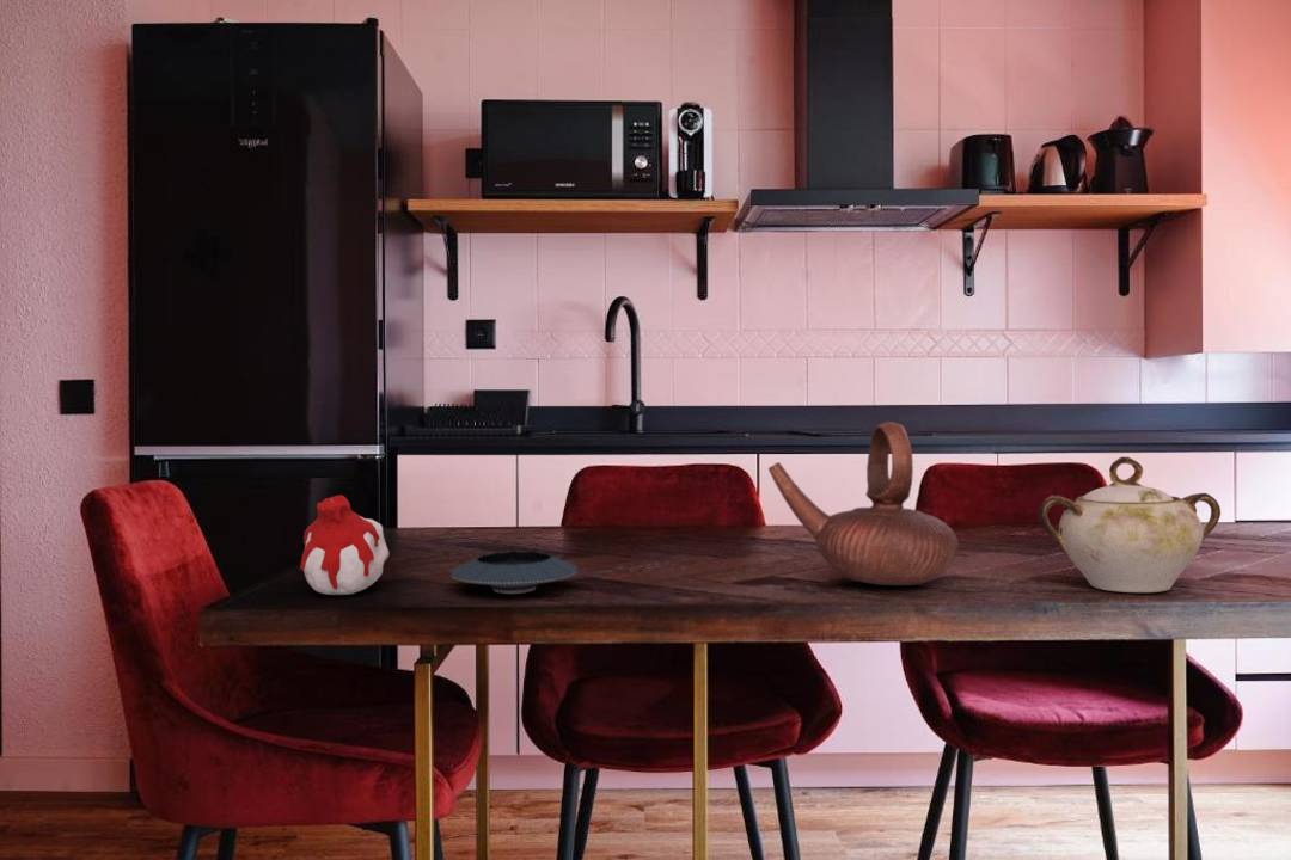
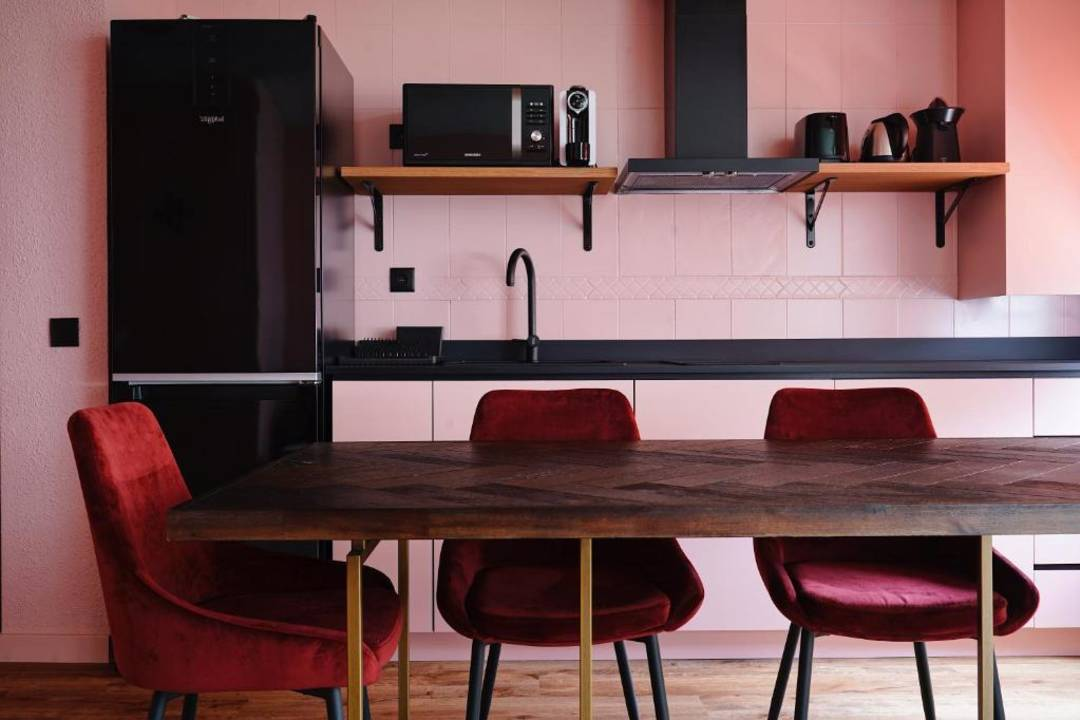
- sugar bowl [1038,456,1222,594]
- candle [299,494,390,596]
- saucer [448,549,579,595]
- teapot [767,420,960,586]
